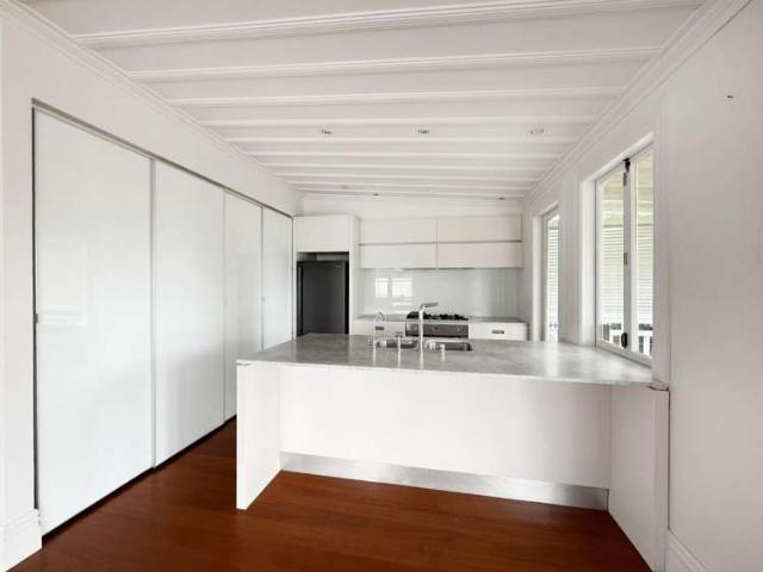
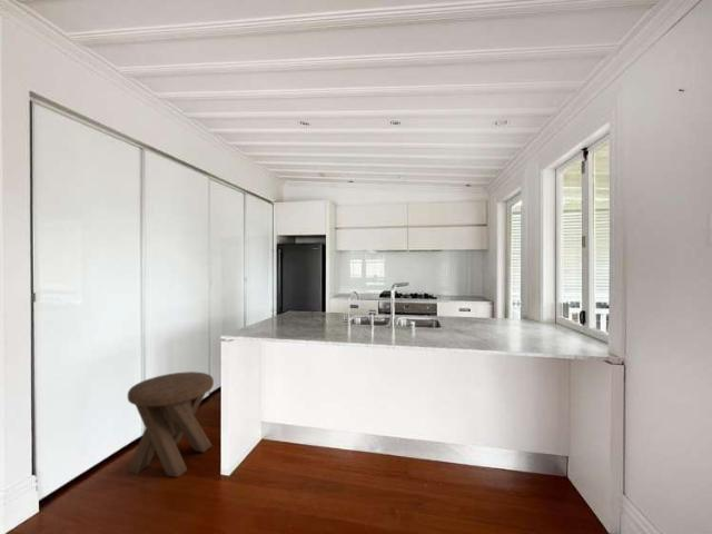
+ music stool [127,370,215,478]
